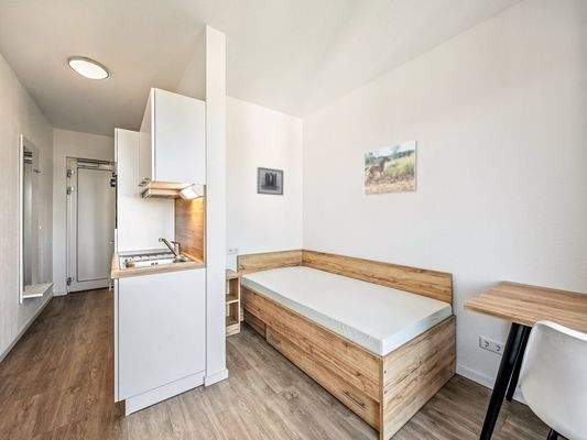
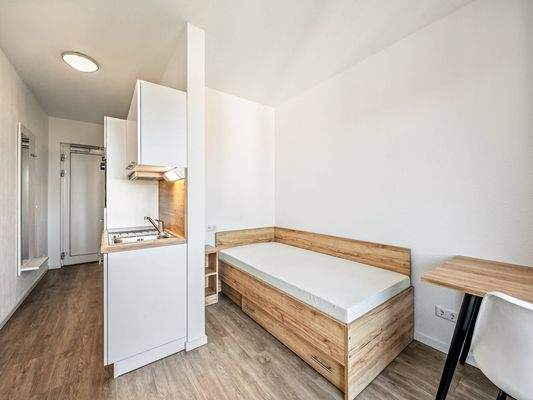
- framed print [363,140,418,197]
- wall art [256,166,284,197]
